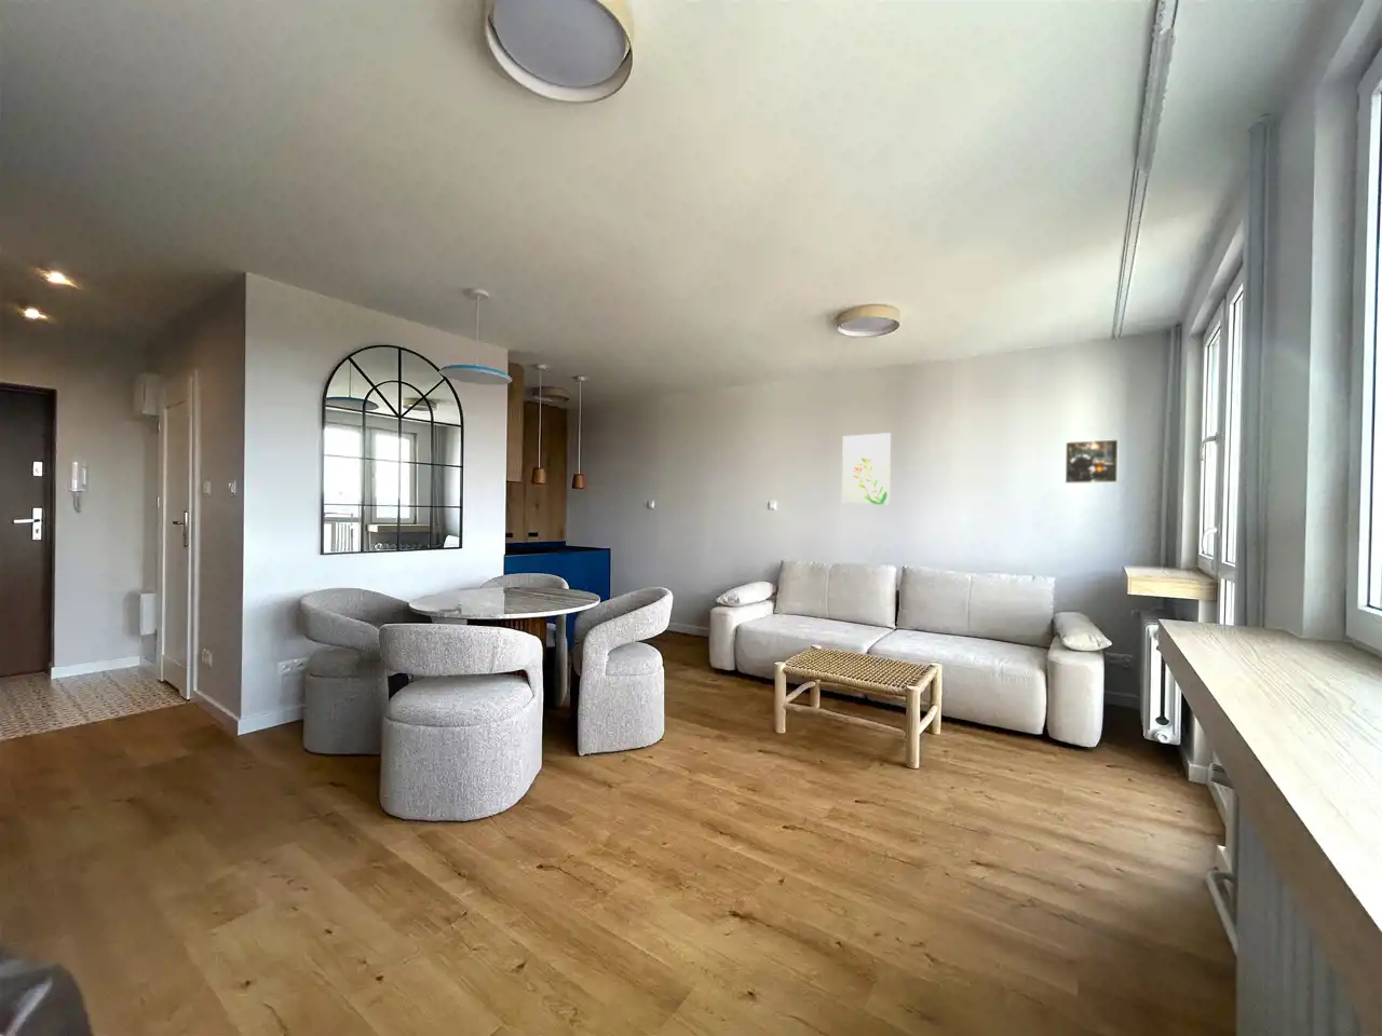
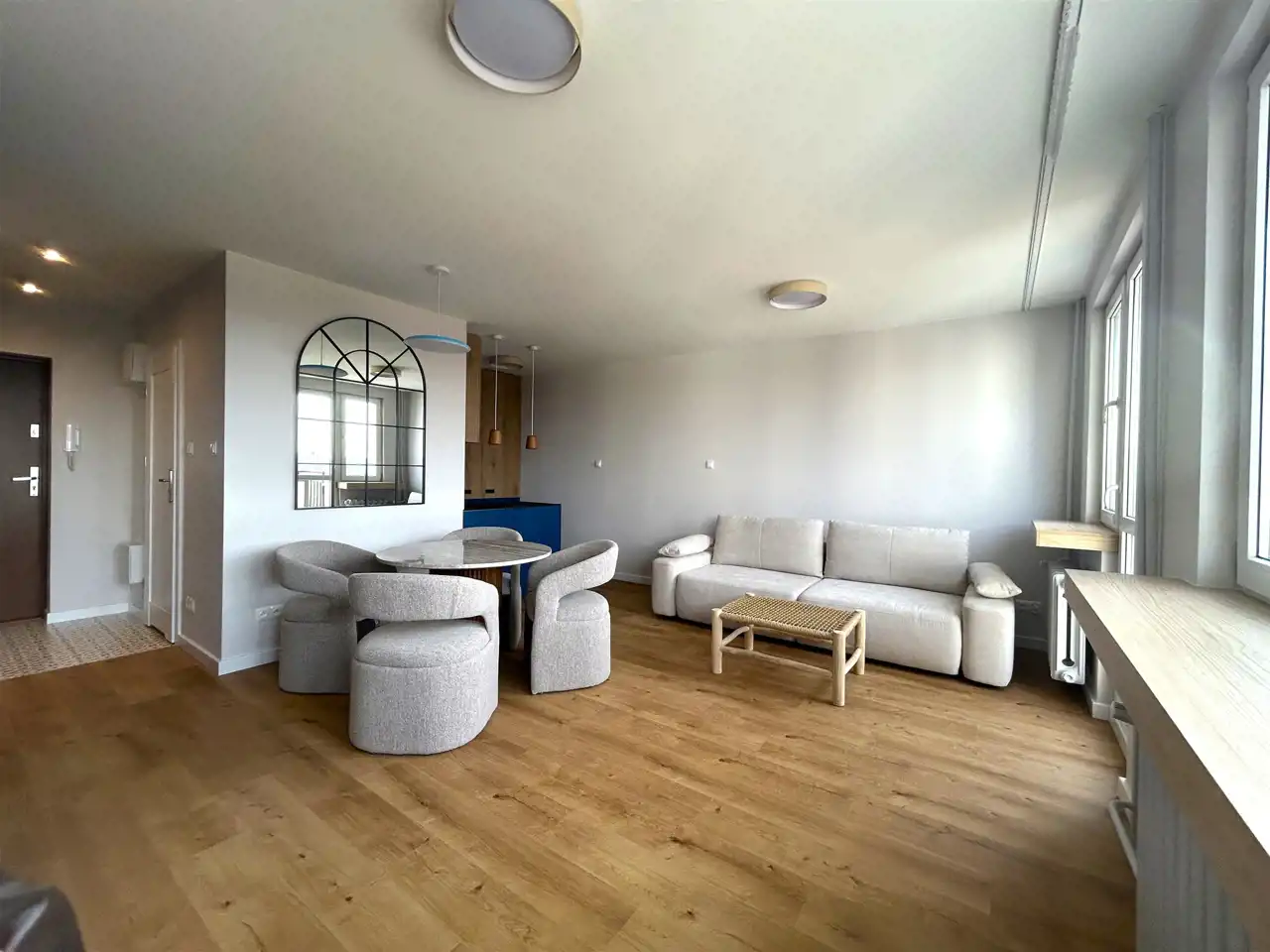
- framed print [1063,439,1120,484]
- wall art [841,432,892,505]
